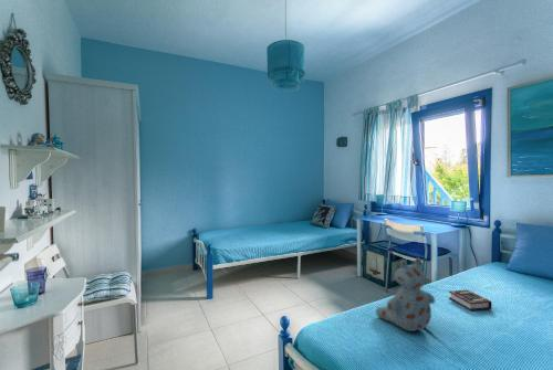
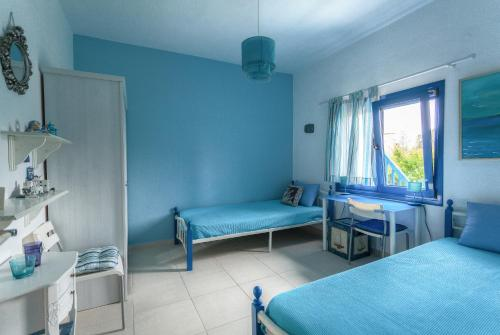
- book [448,288,492,311]
- stuffed bear [375,256,436,332]
